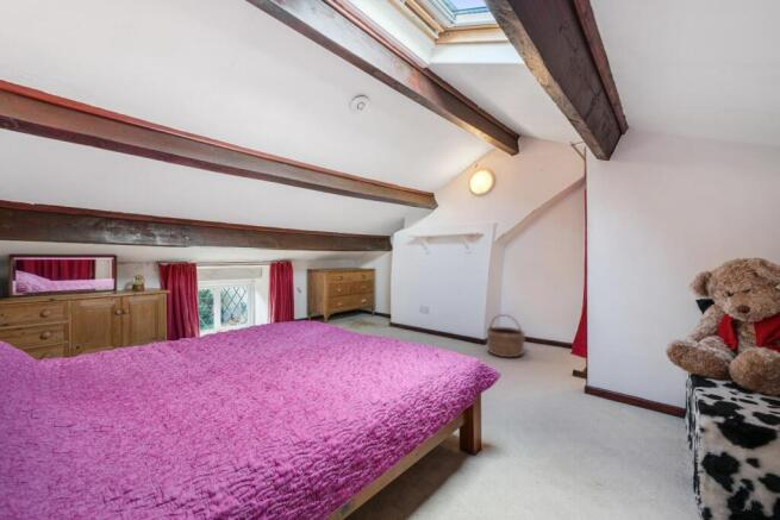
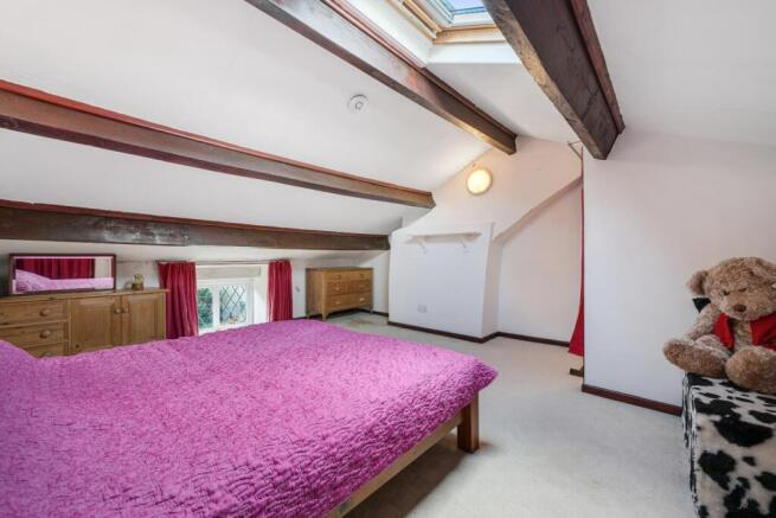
- basket [486,313,526,358]
